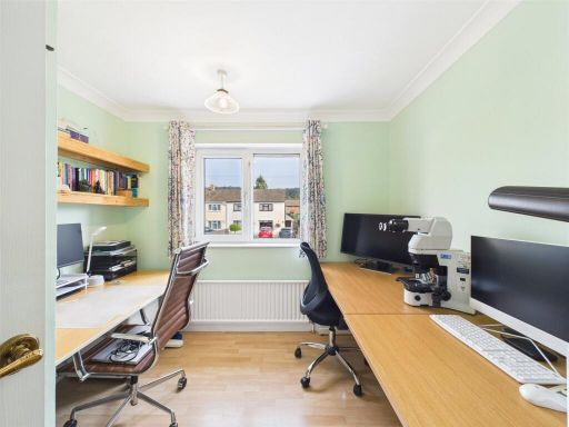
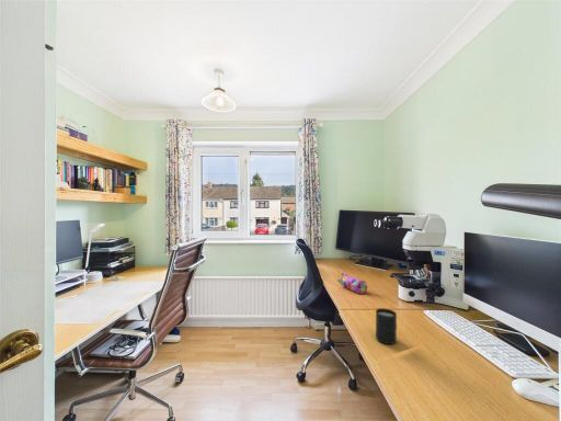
+ mug [375,307,398,345]
+ pencil case [337,272,368,295]
